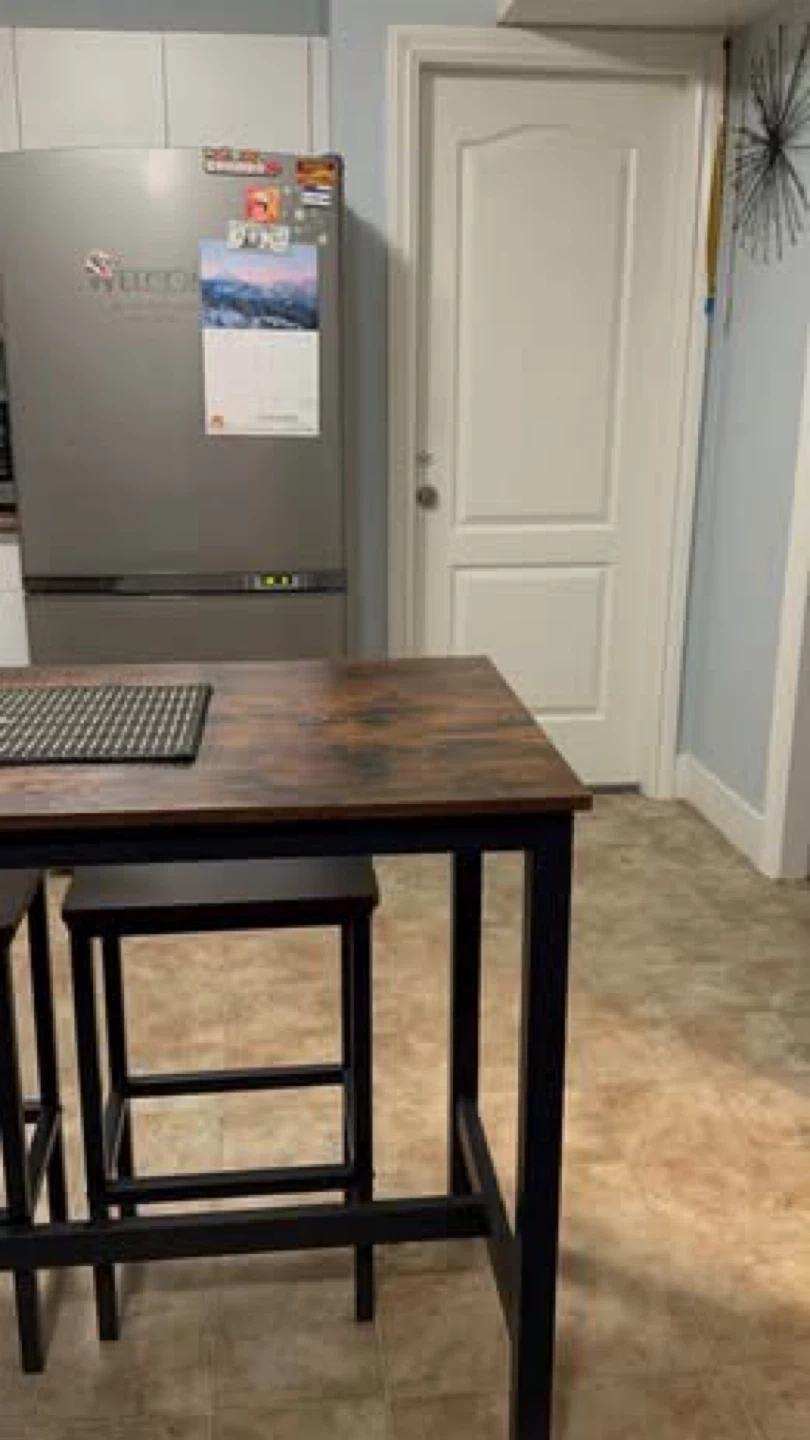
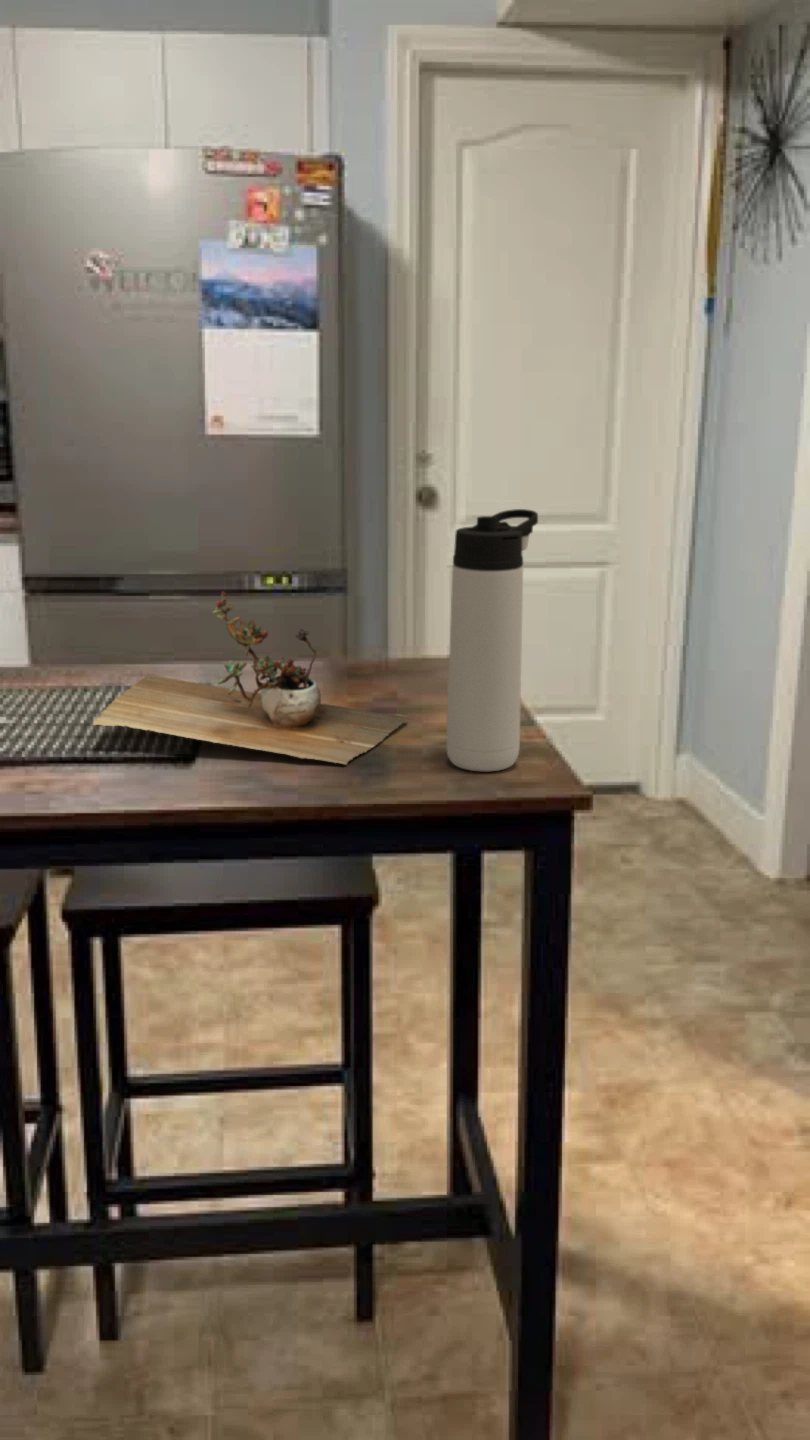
+ succulent plant [91,591,410,766]
+ thermos bottle [445,508,539,772]
